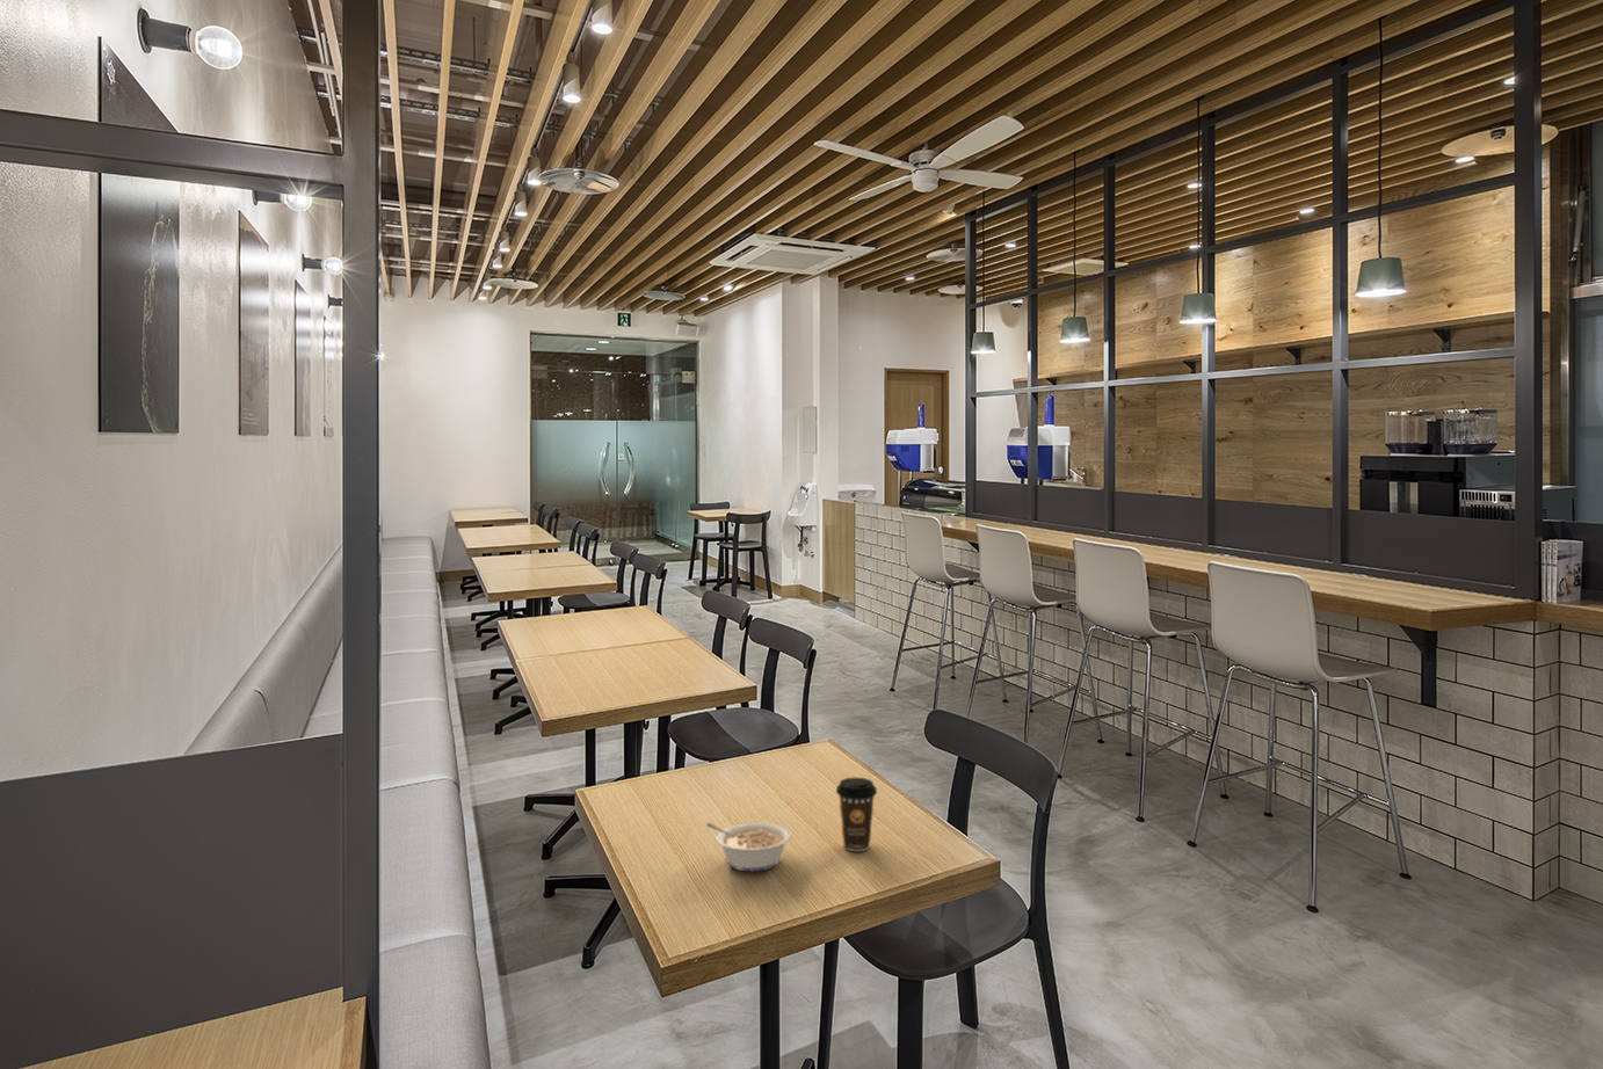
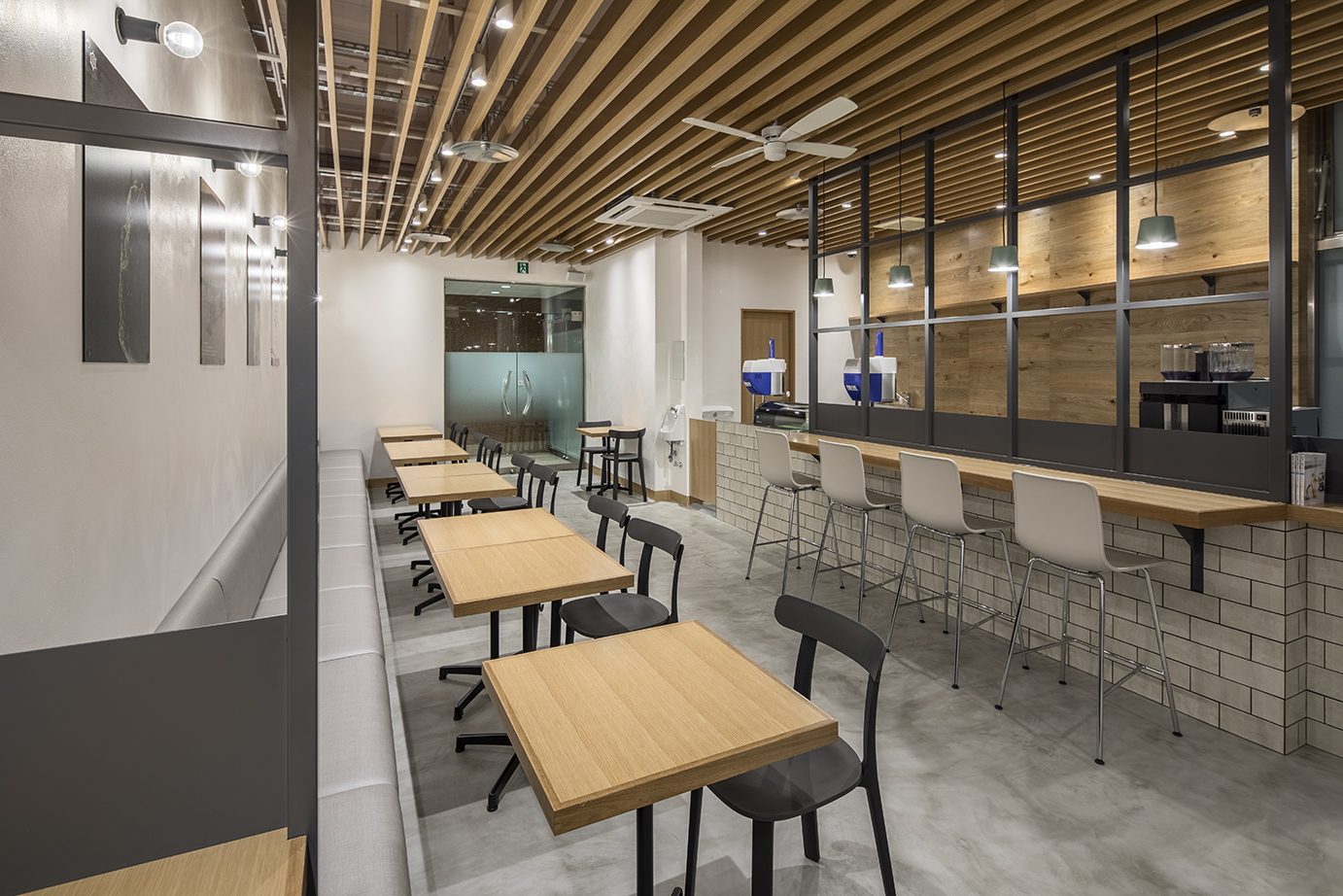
- legume [705,822,793,872]
- coffee cup [836,777,878,852]
